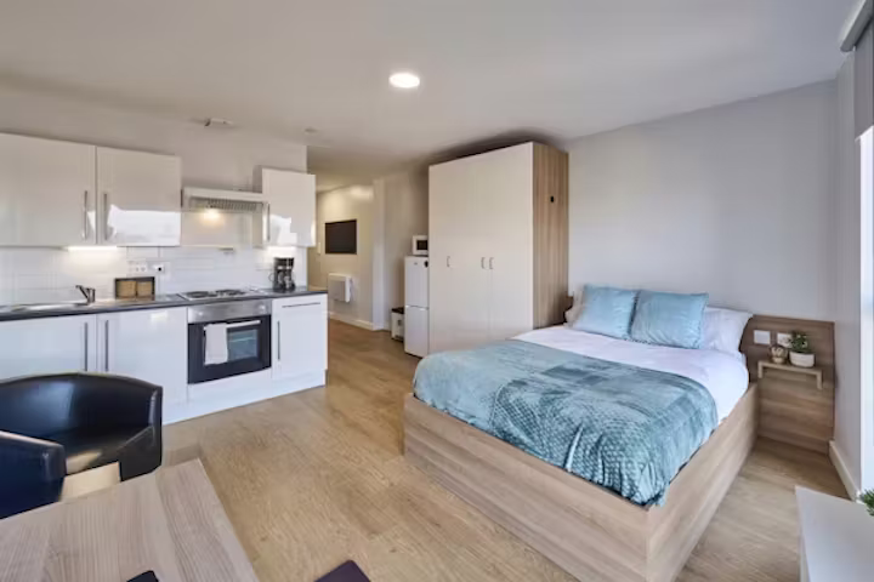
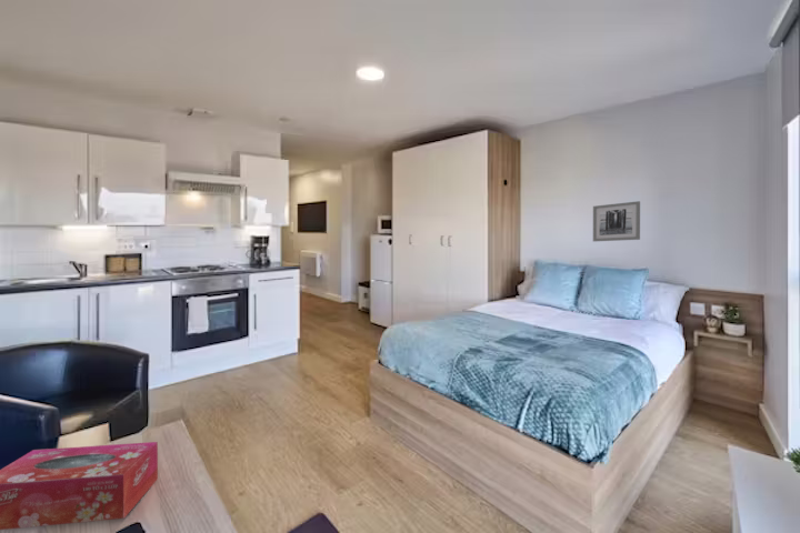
+ wall art [592,200,641,242]
+ tissue box [0,441,159,531]
